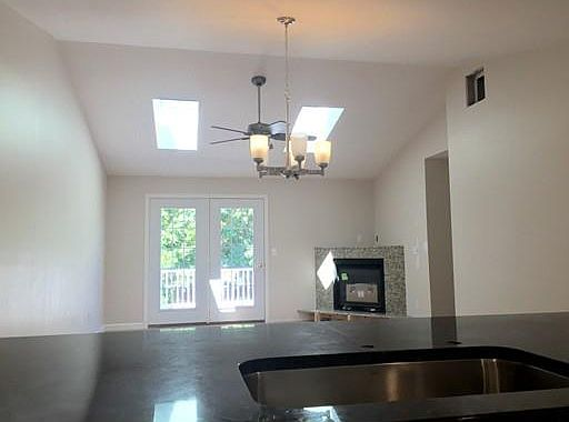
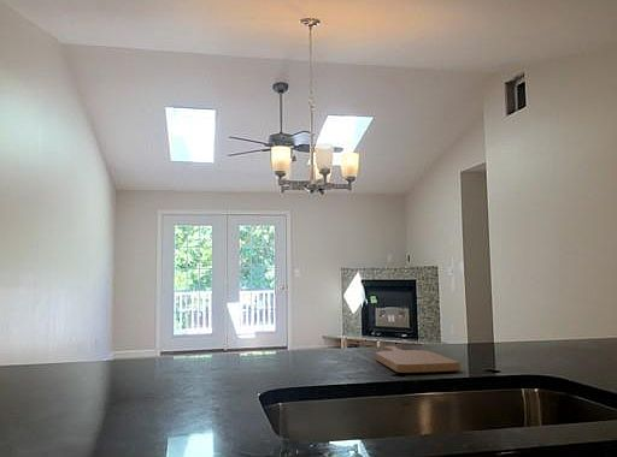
+ cutting board [374,345,462,374]
